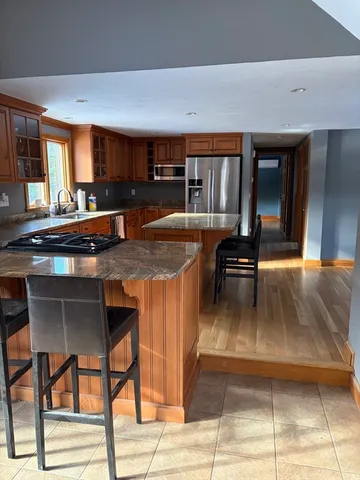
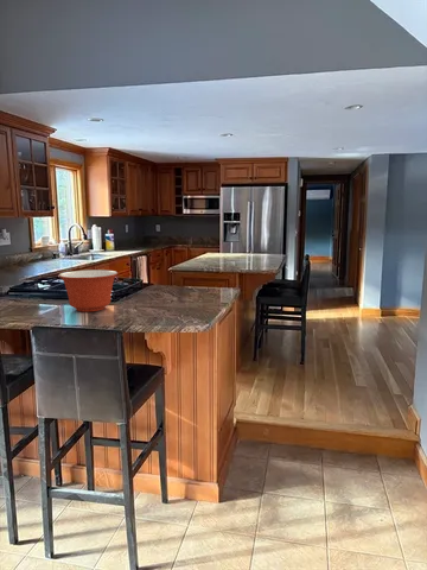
+ mixing bowl [58,268,119,314]
